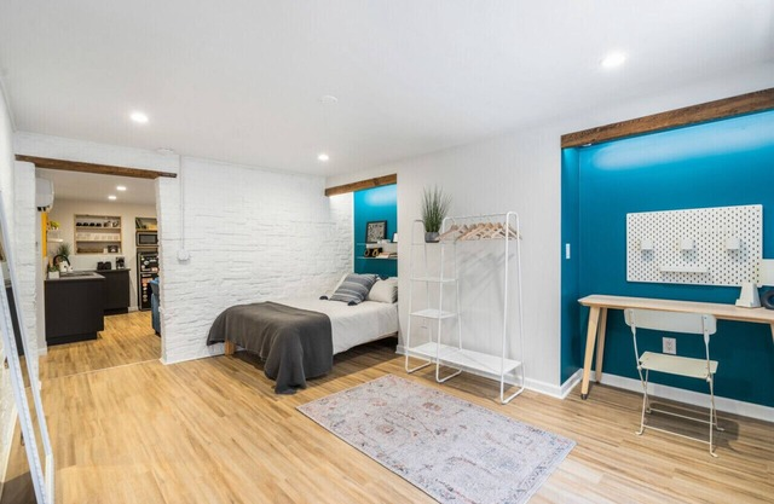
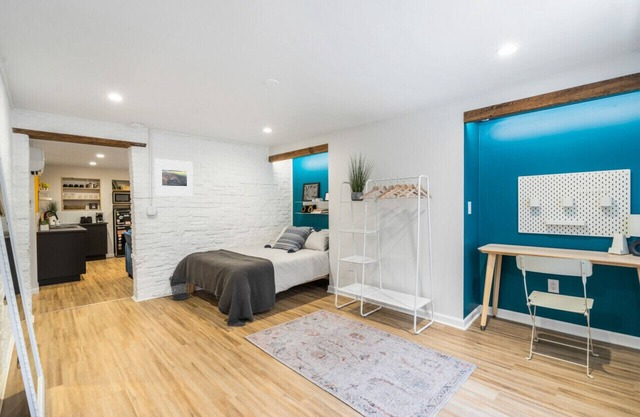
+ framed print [154,158,194,197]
+ wastebasket [168,274,192,301]
